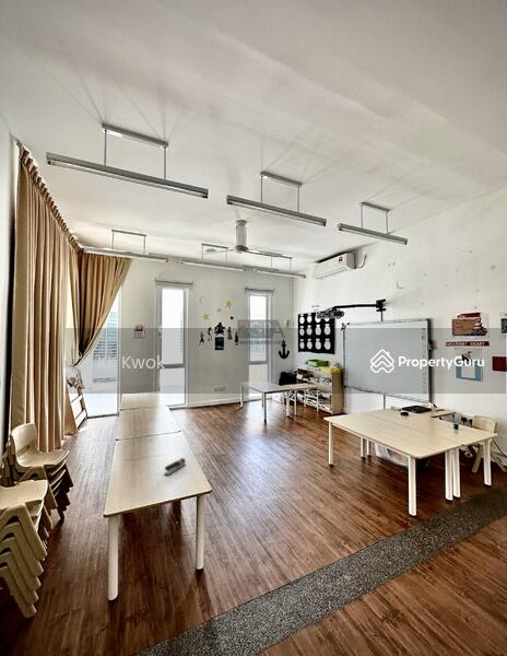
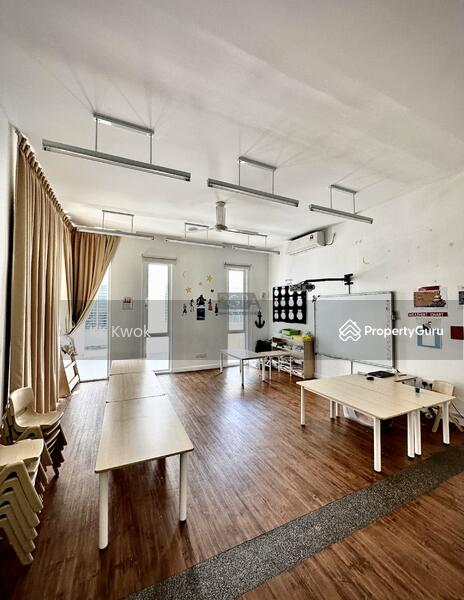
- stapler [163,457,187,477]
